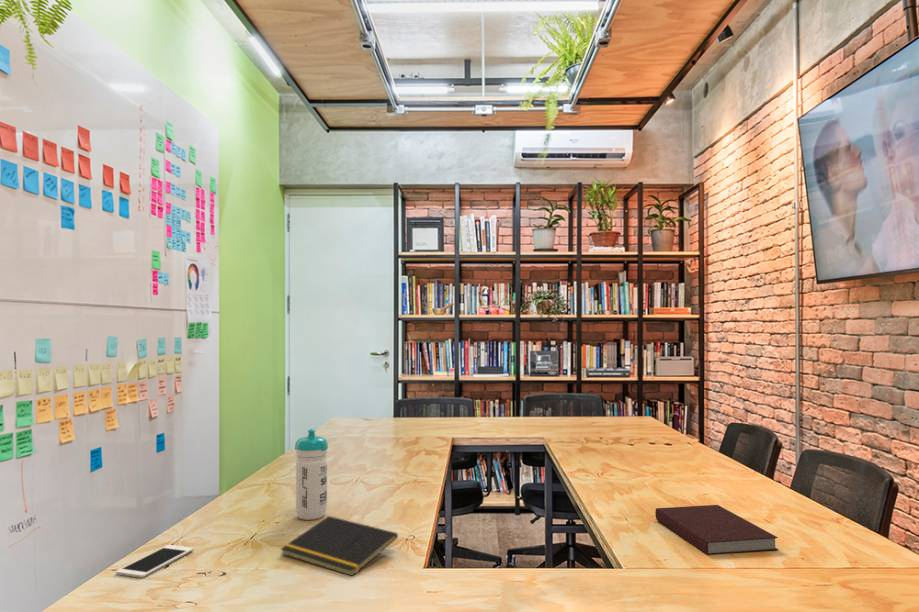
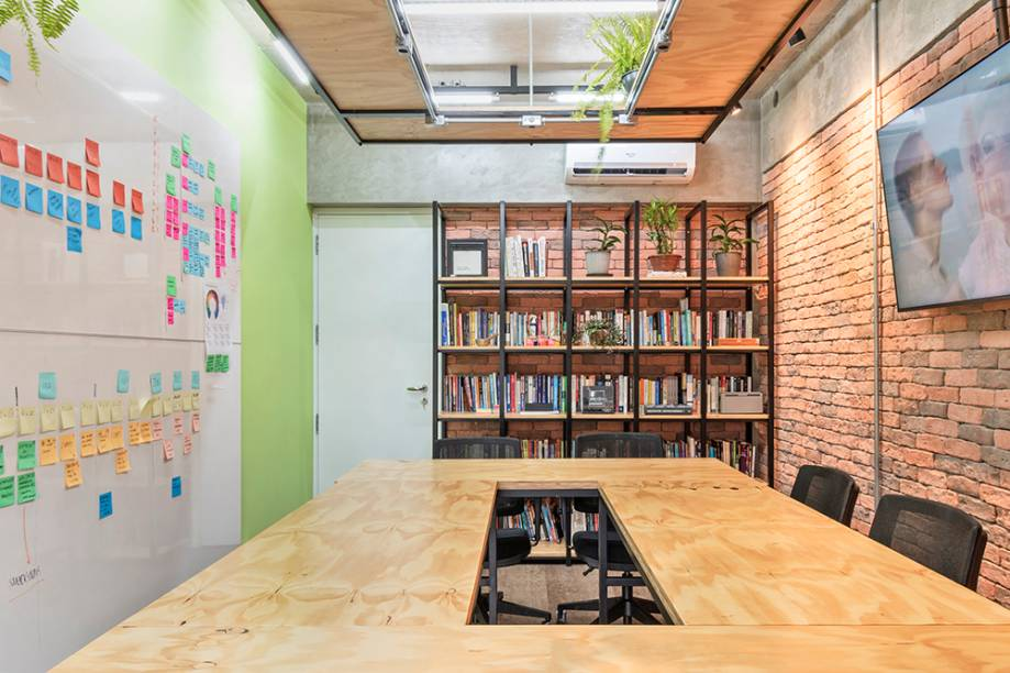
- cell phone [115,544,195,579]
- notebook [654,504,779,556]
- water bottle [294,428,329,521]
- notepad [280,515,399,577]
